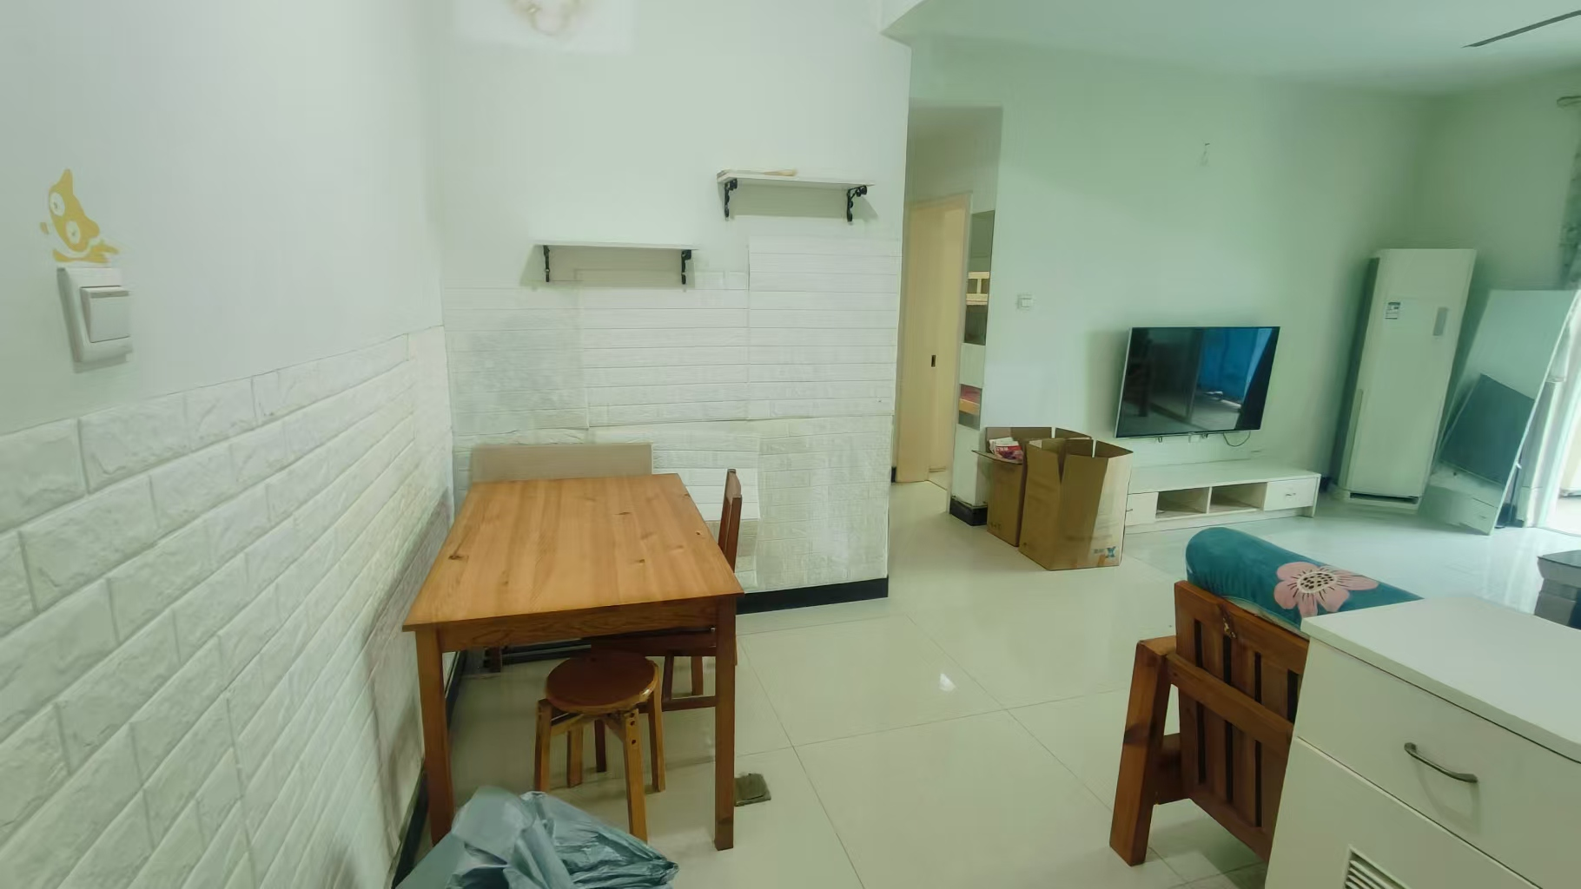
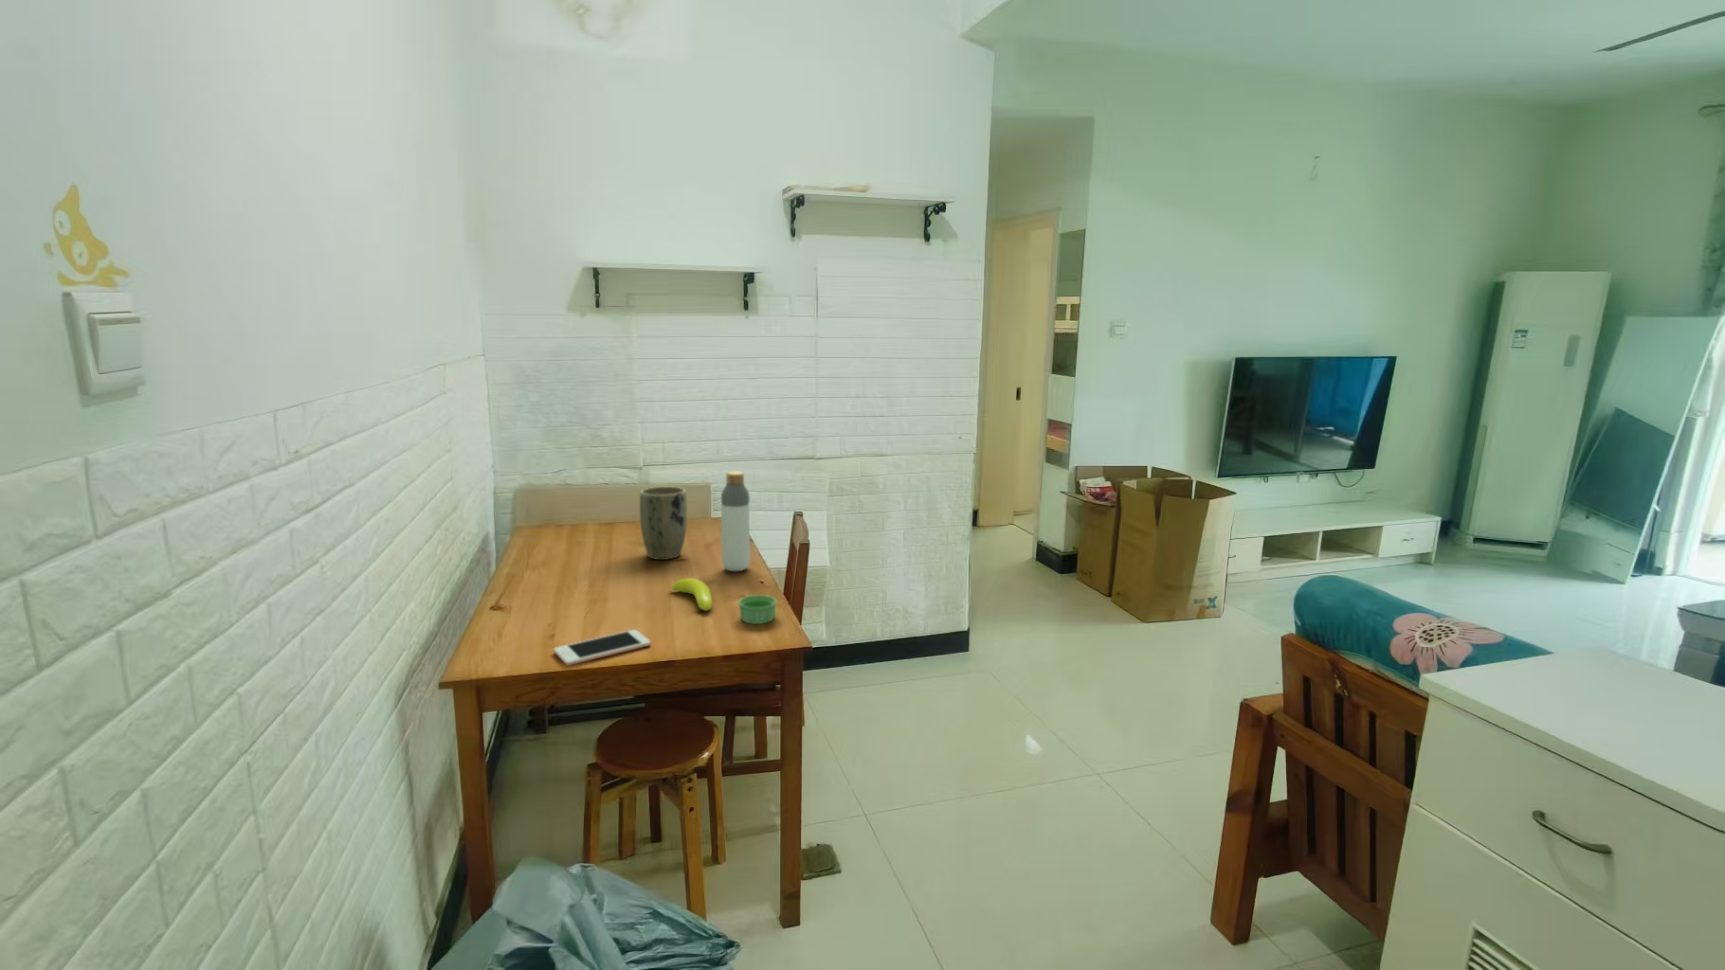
+ bottle [720,471,751,572]
+ banana [671,577,713,612]
+ plant pot [639,486,688,560]
+ ramekin [737,593,777,625]
+ cell phone [553,629,652,667]
